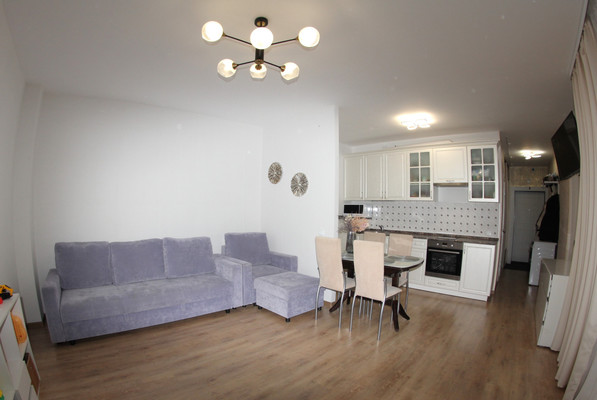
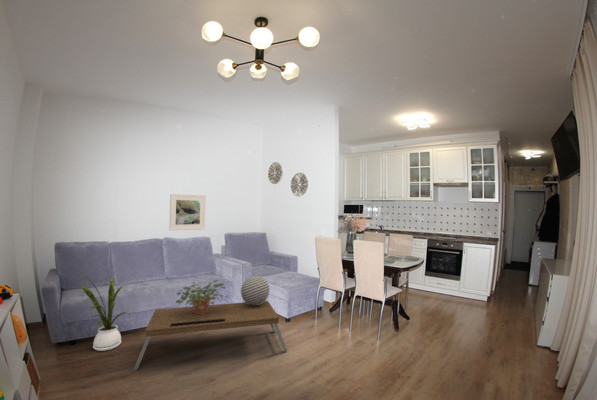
+ coffee table [132,300,288,372]
+ house plant [77,275,130,352]
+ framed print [168,193,206,231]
+ potted plant [175,279,230,314]
+ decorative ball [240,275,271,306]
